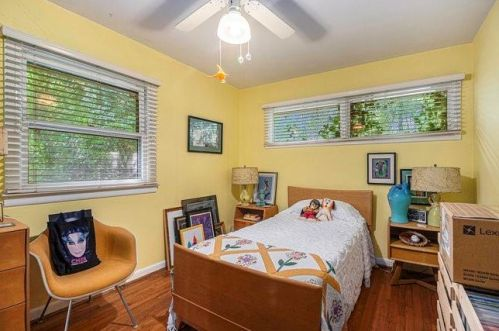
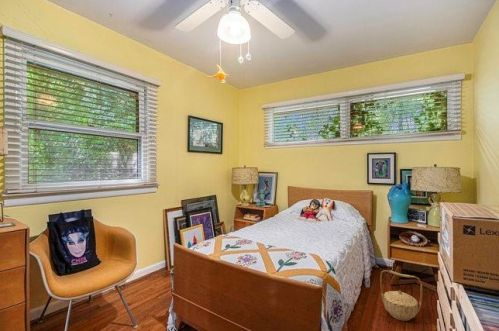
+ basket [379,269,423,322]
